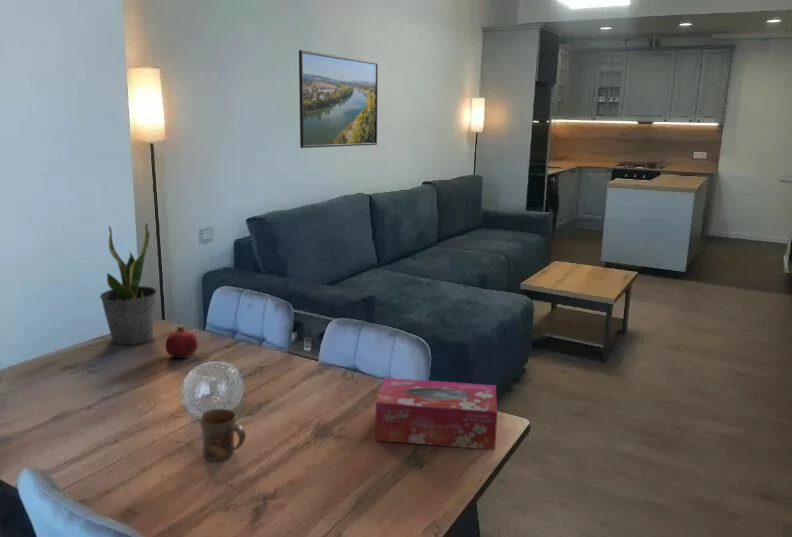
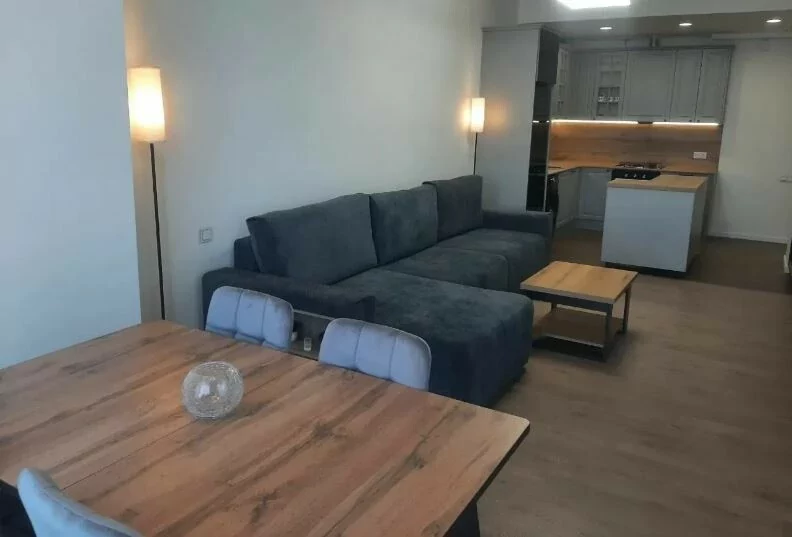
- fruit [165,325,199,358]
- mug [198,408,247,461]
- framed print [298,49,379,149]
- potted plant [99,222,158,346]
- tissue box [374,377,498,451]
